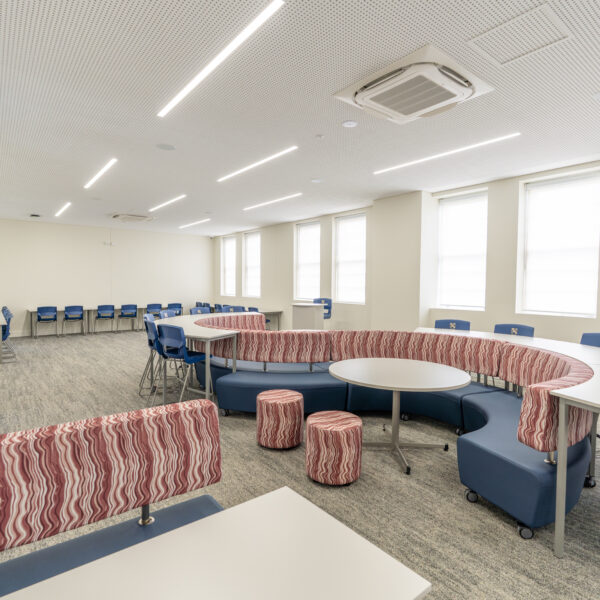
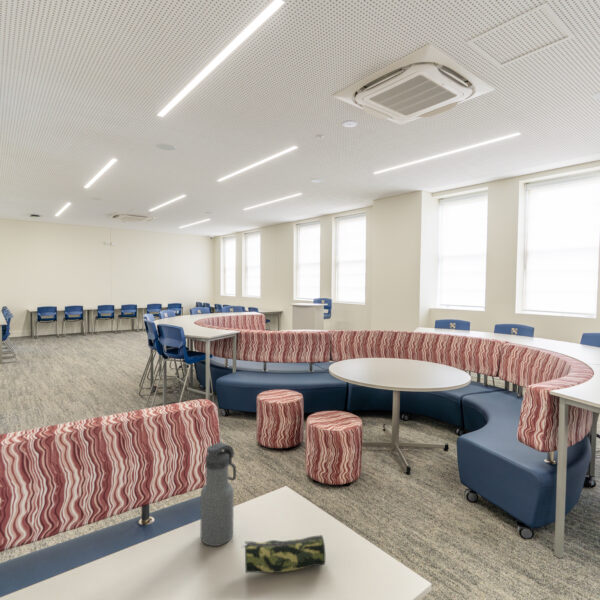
+ pencil case [240,534,326,574]
+ water bottle [200,442,237,547]
